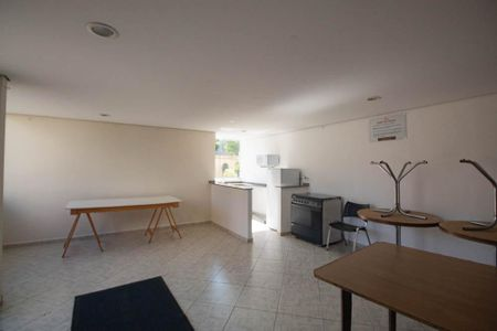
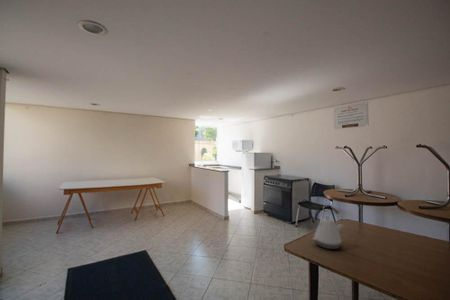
+ kettle [312,205,344,250]
